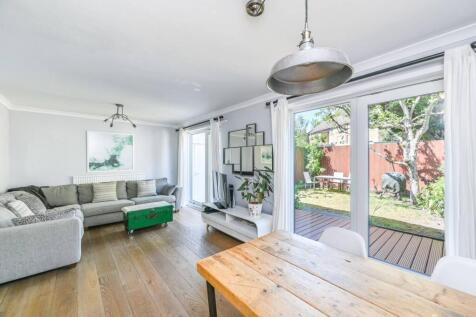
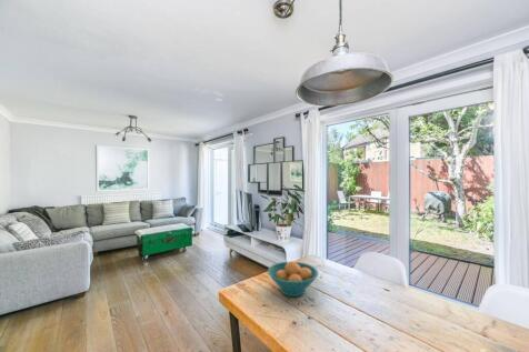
+ fruit bowl [267,260,319,298]
